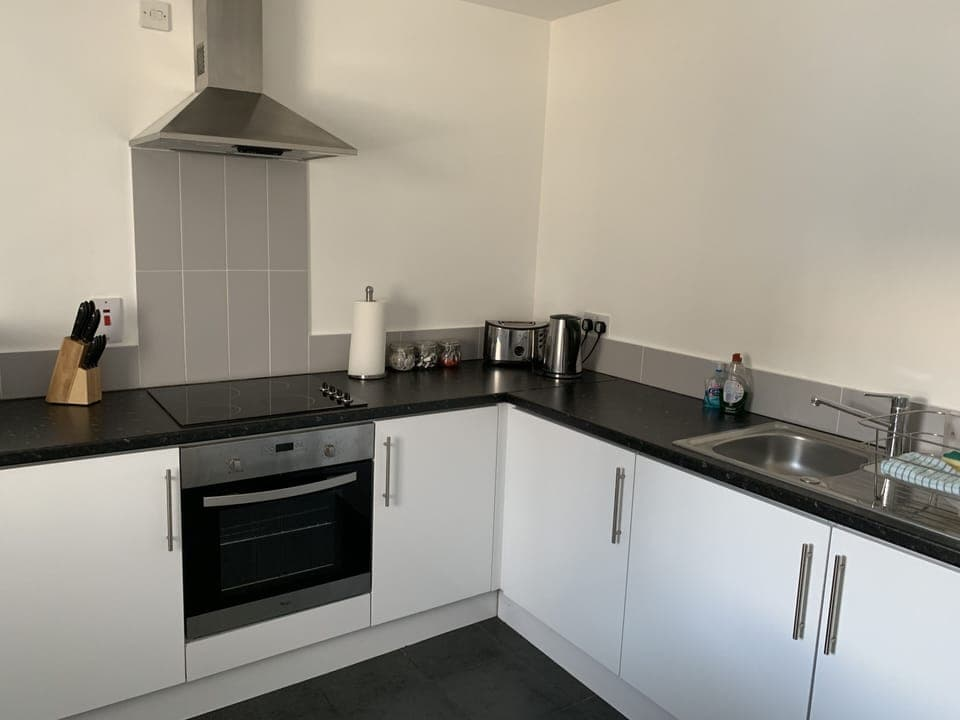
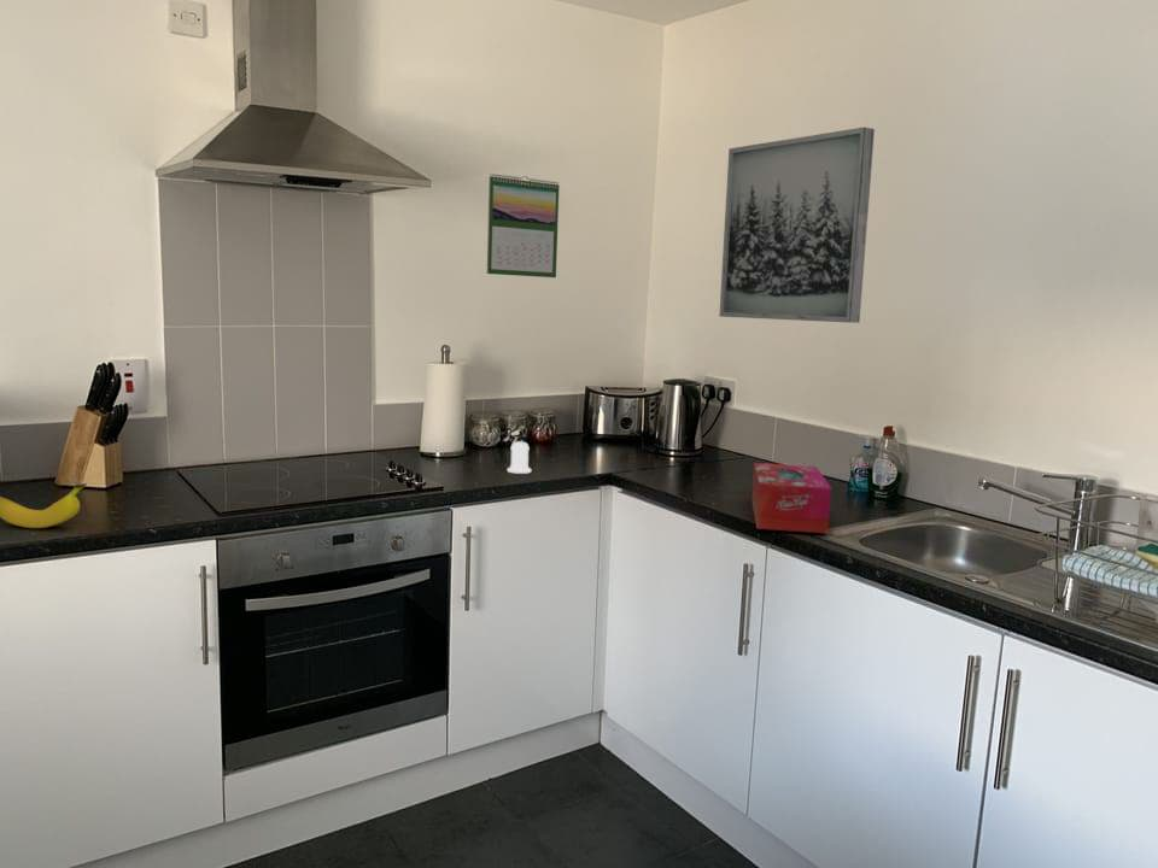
+ banana [0,482,88,529]
+ salt shaker [507,440,532,475]
+ wall art [718,127,876,324]
+ calendar [486,172,561,278]
+ tissue box [750,462,832,534]
